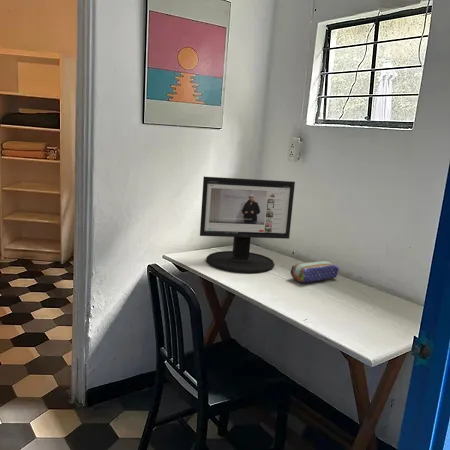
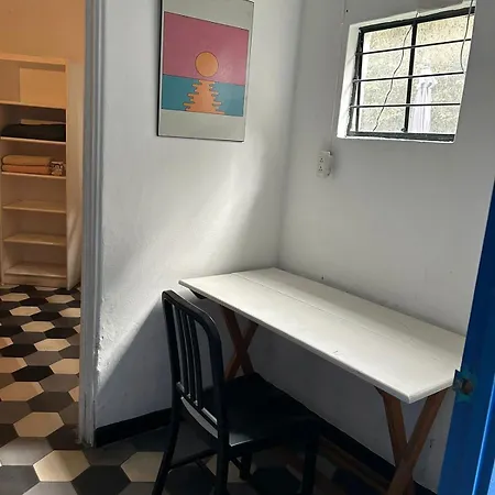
- pencil case [290,260,340,284]
- computer monitor [199,176,296,274]
